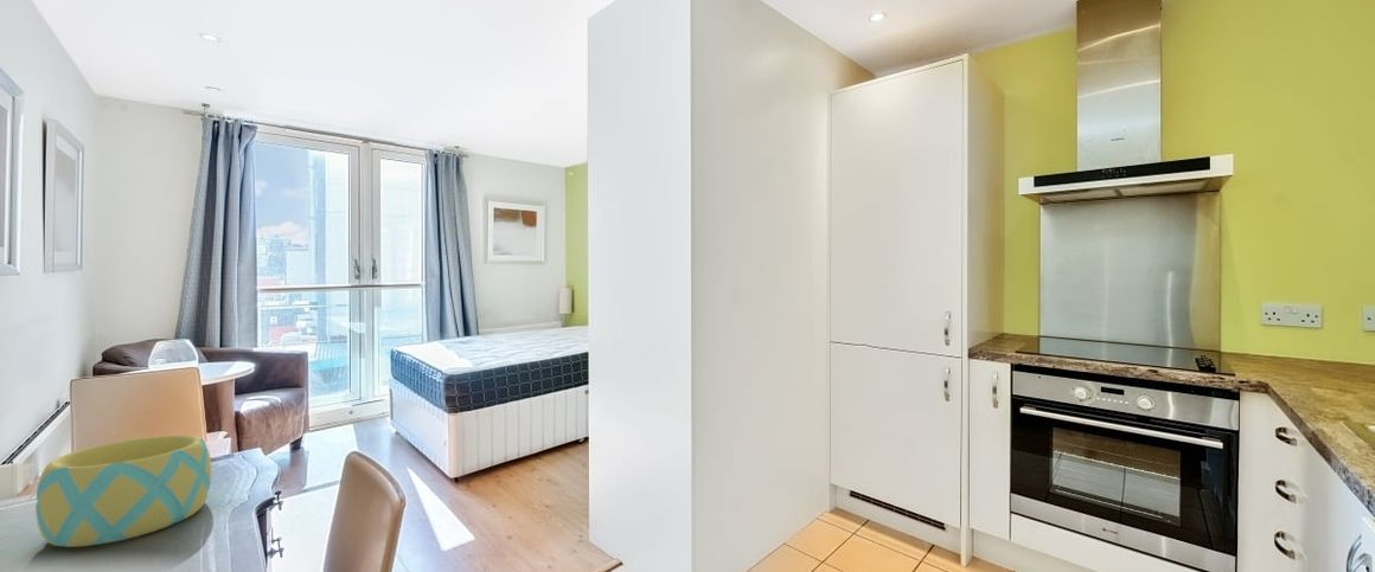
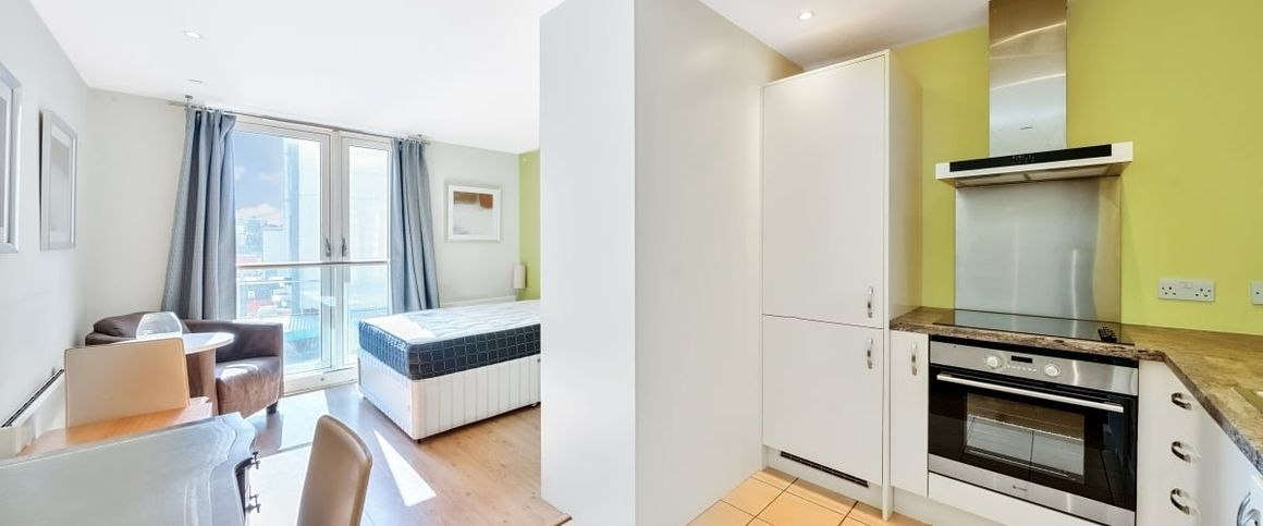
- bowl [34,433,212,548]
